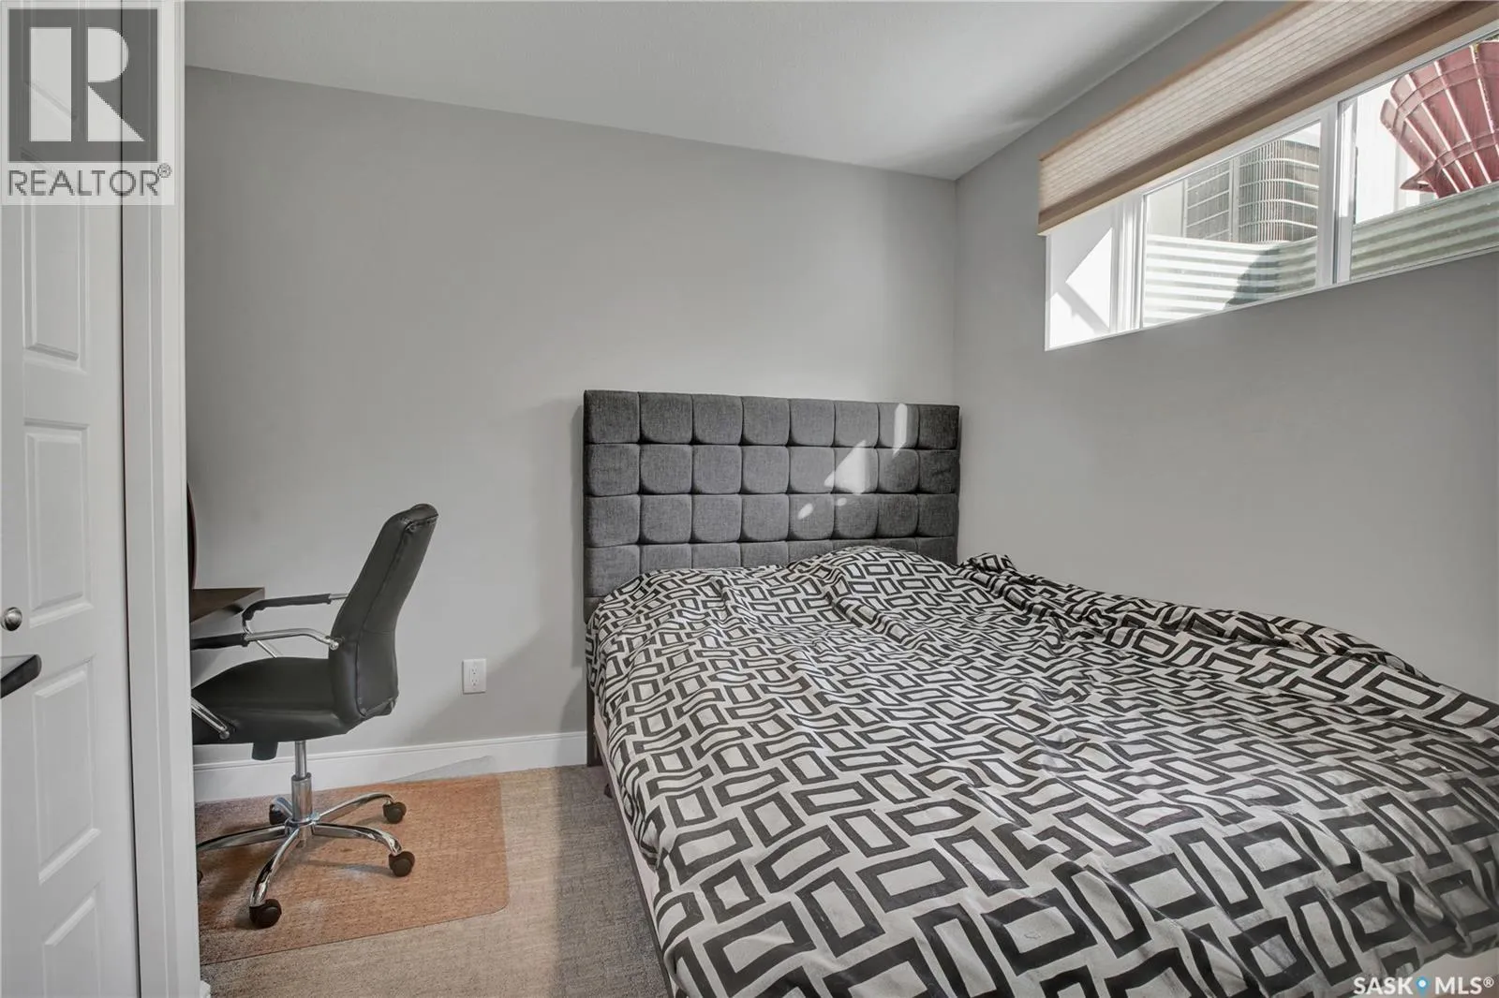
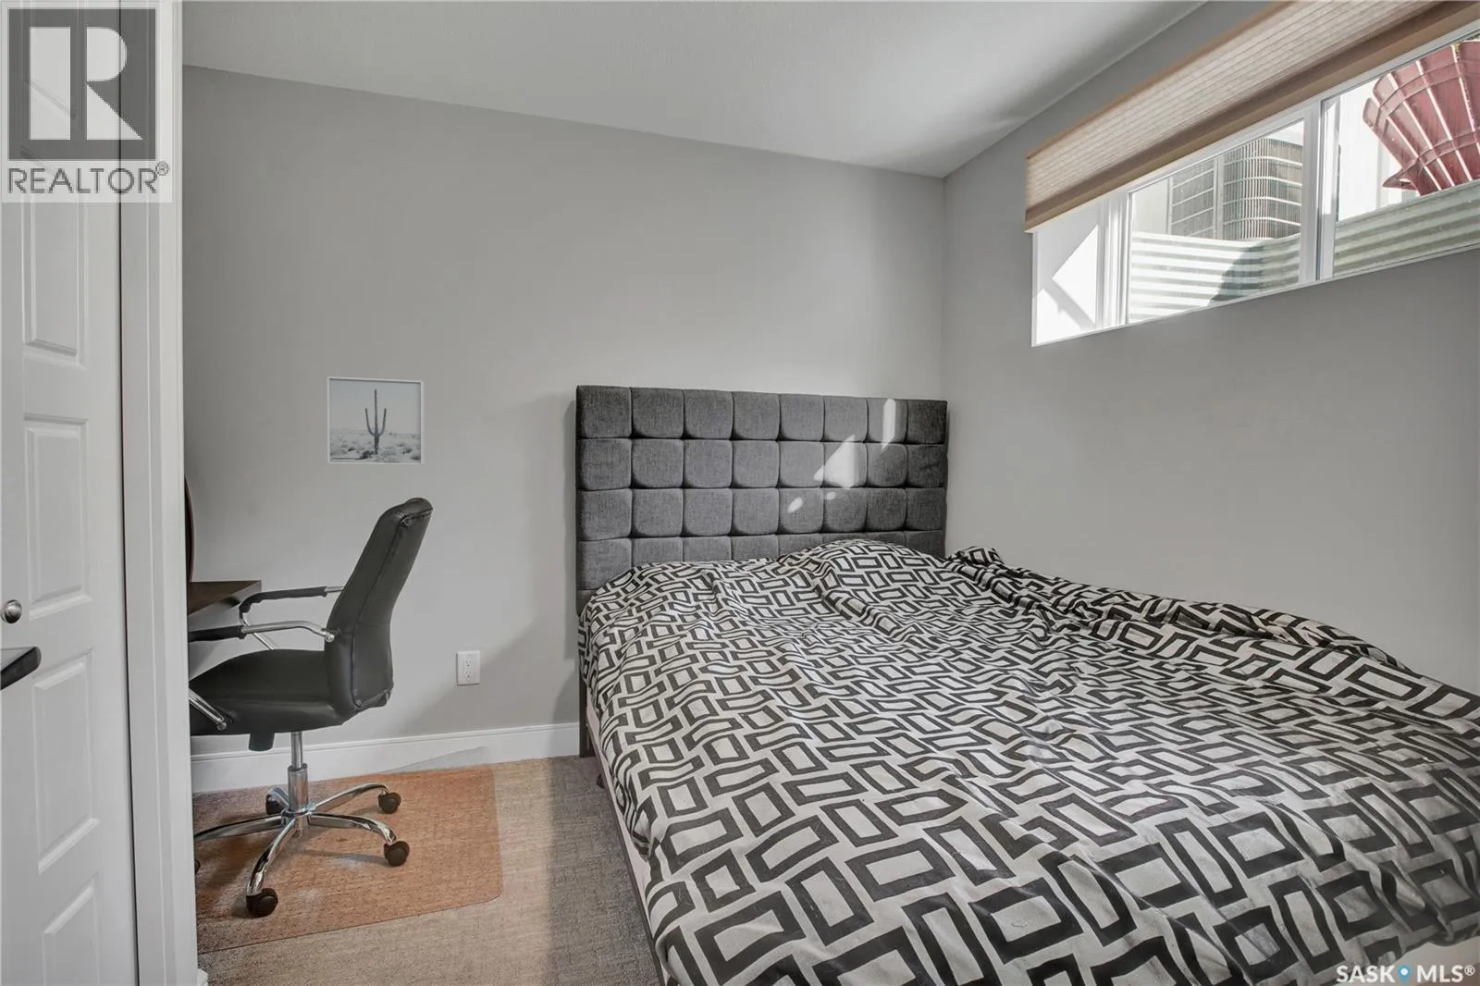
+ wall art [327,375,426,467]
